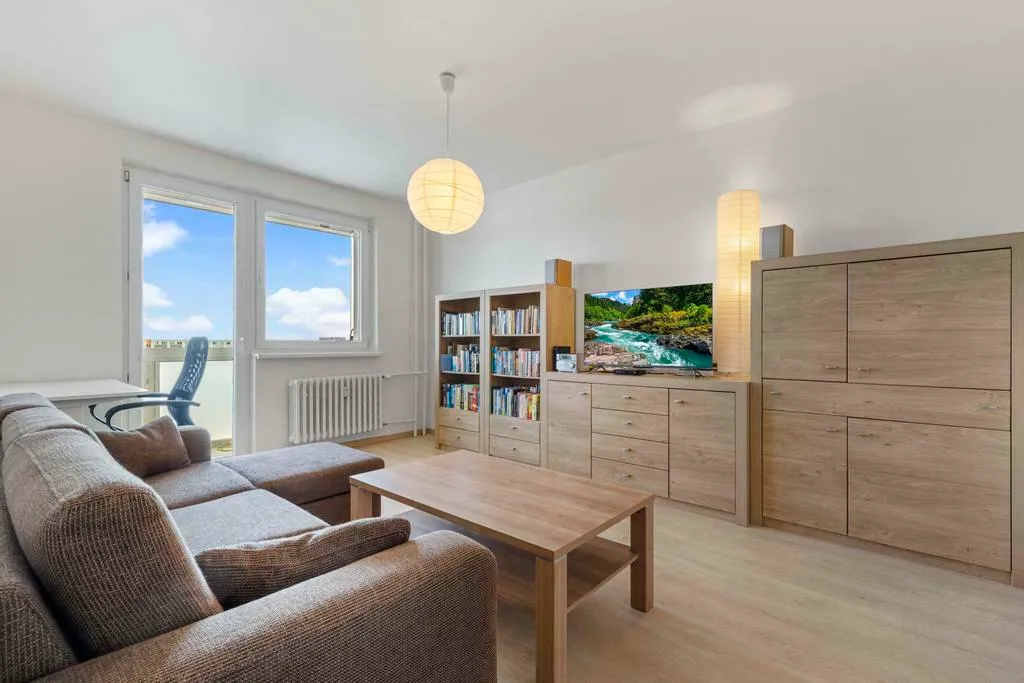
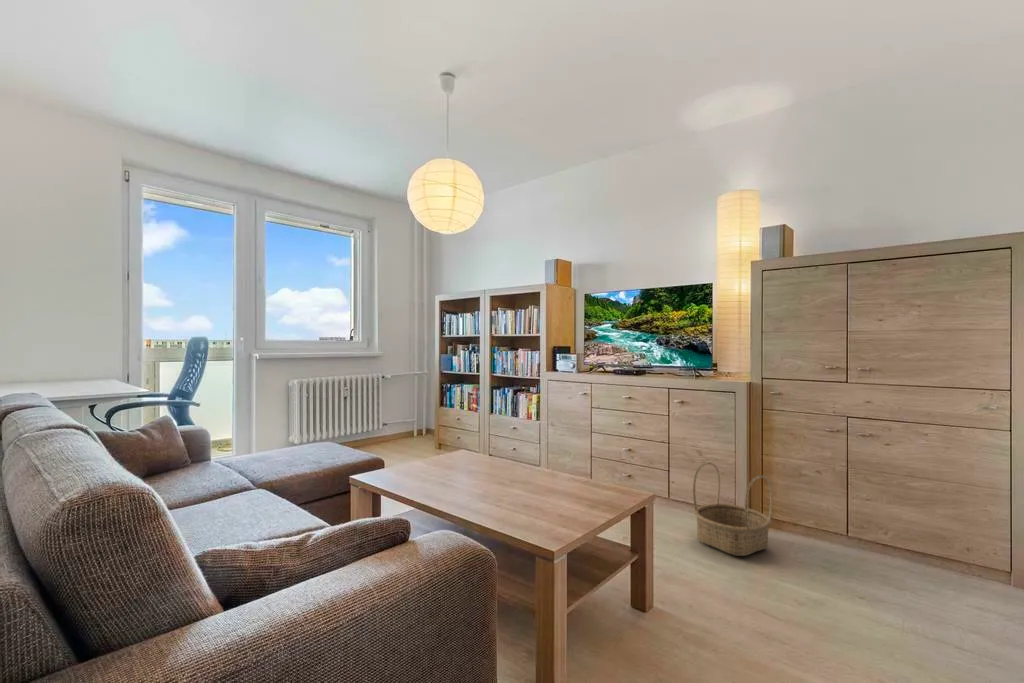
+ basket [692,461,774,557]
